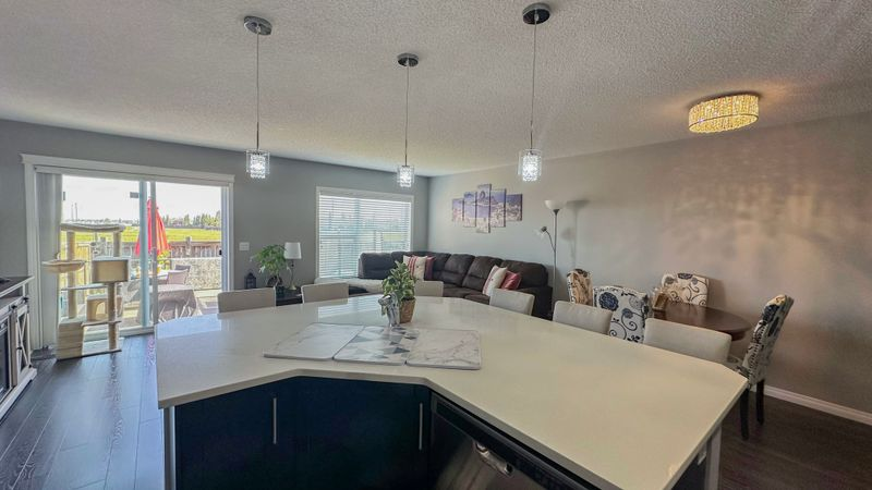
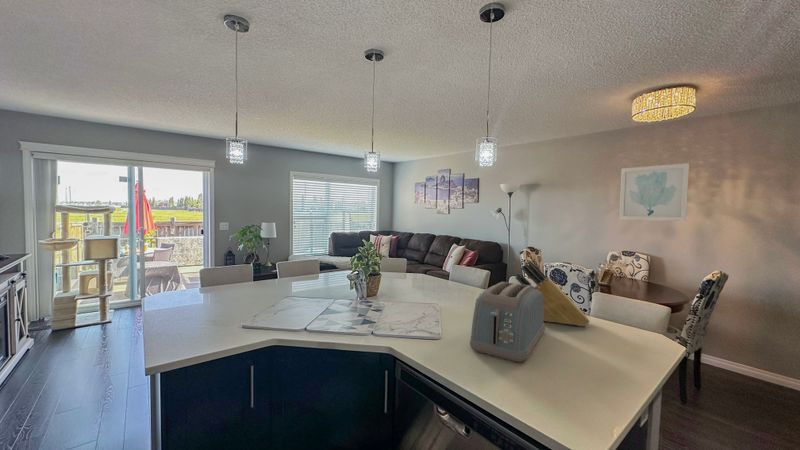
+ wall art [618,162,690,222]
+ toaster [469,281,546,363]
+ knife block [514,260,591,327]
